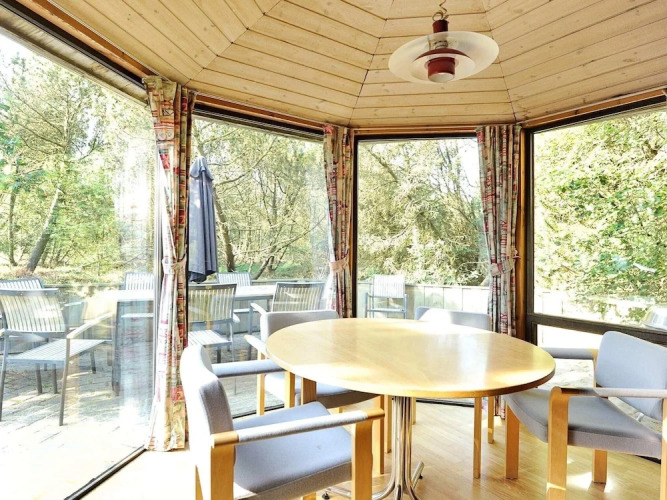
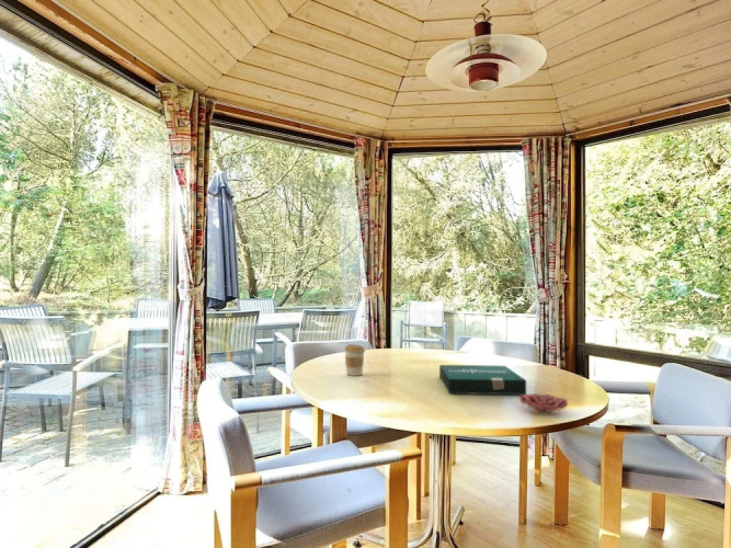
+ flower [517,392,569,413]
+ coffee cup [343,343,366,377]
+ pizza box [438,364,527,396]
